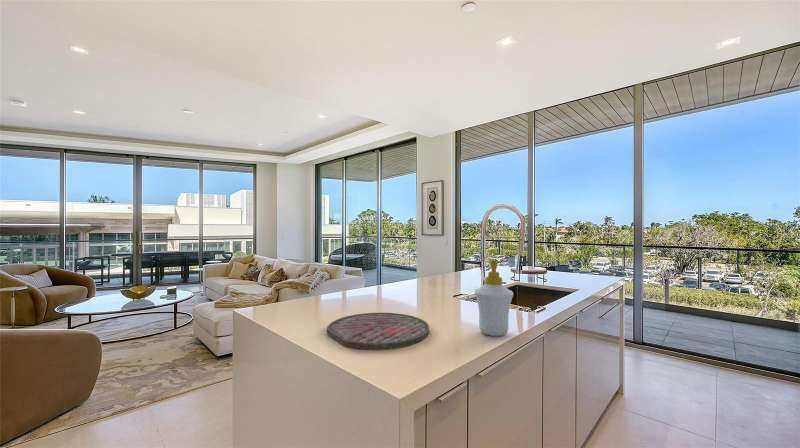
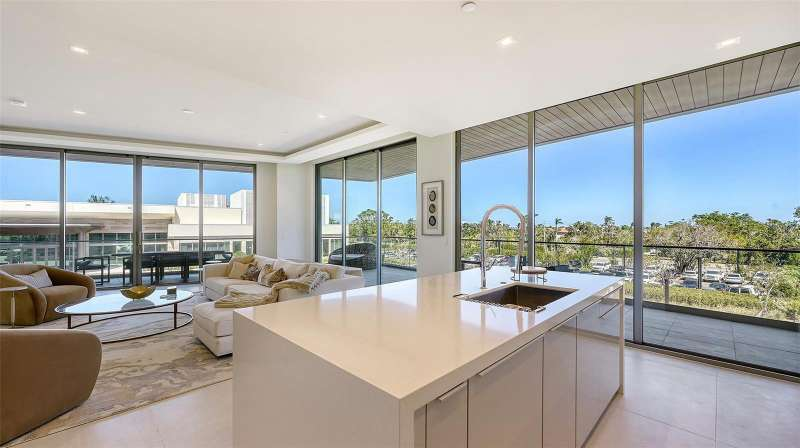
- soap bottle [474,257,514,337]
- cutting board [326,312,430,351]
